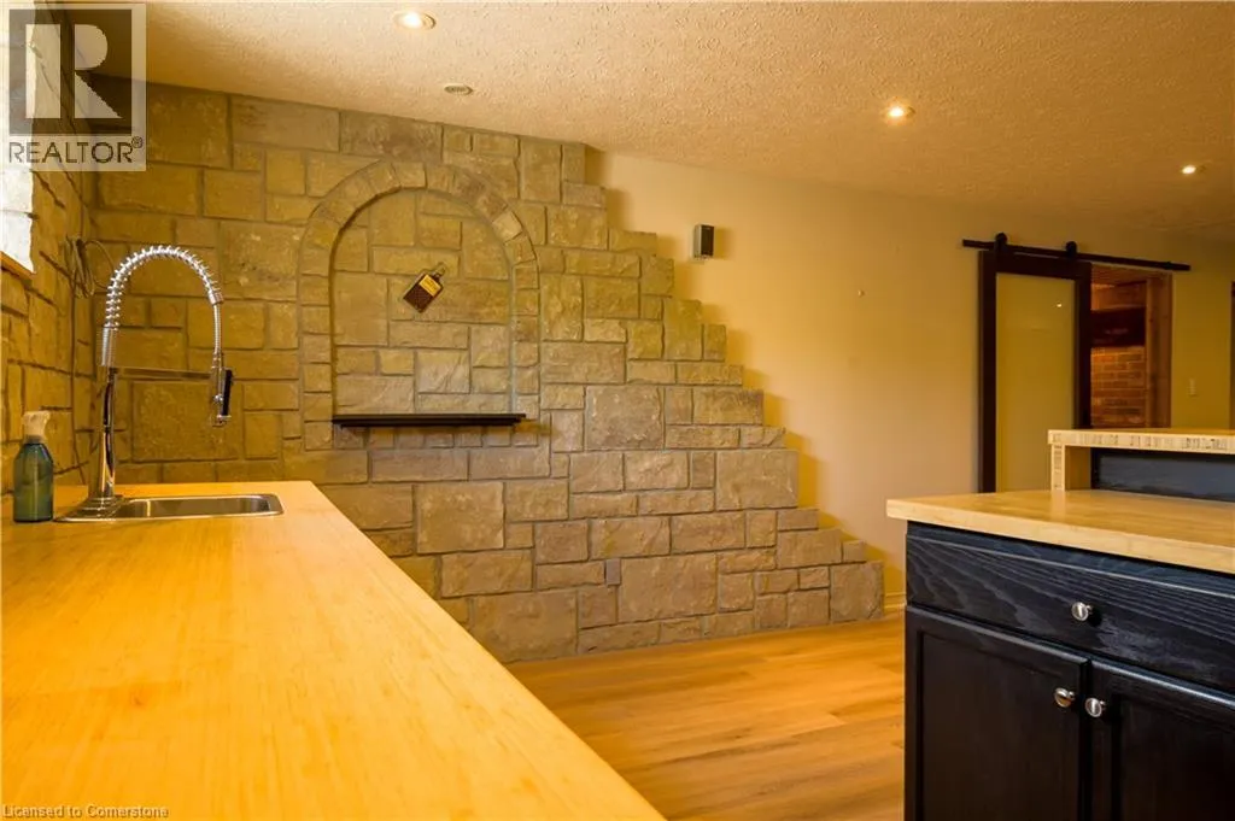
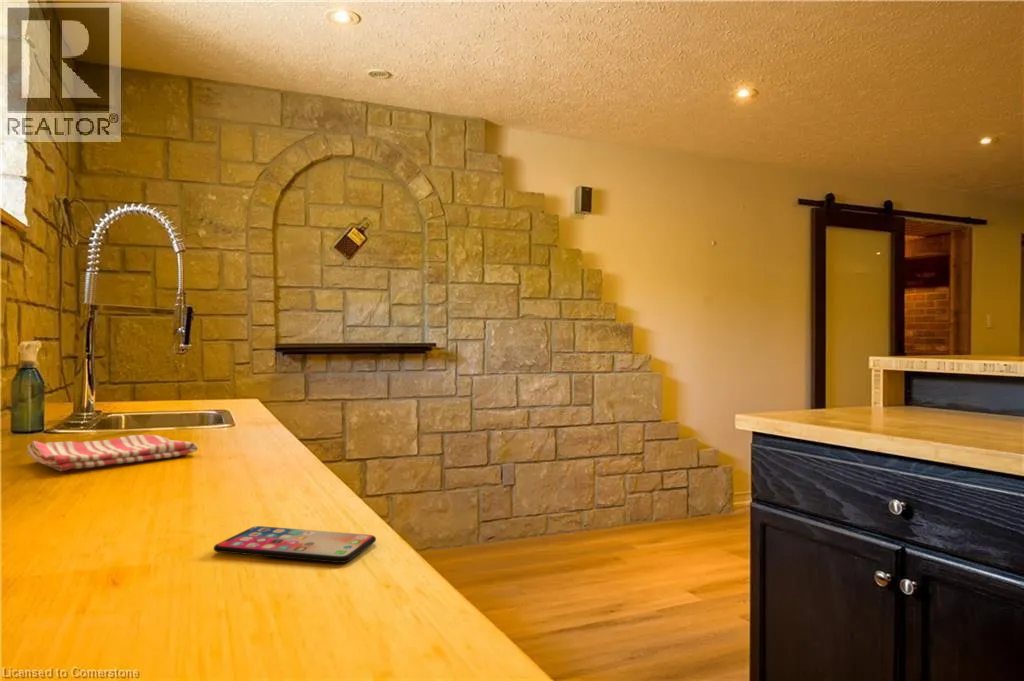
+ dish towel [26,434,199,472]
+ smartphone [213,525,377,564]
